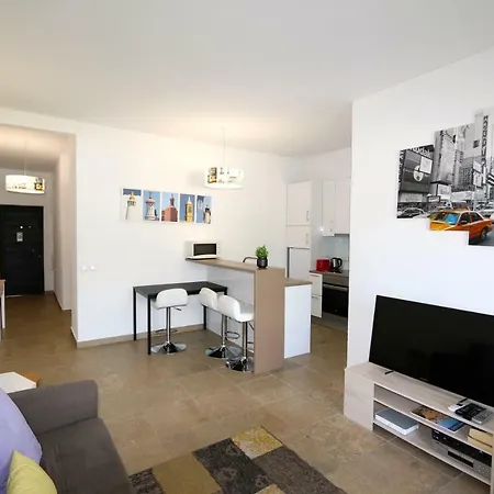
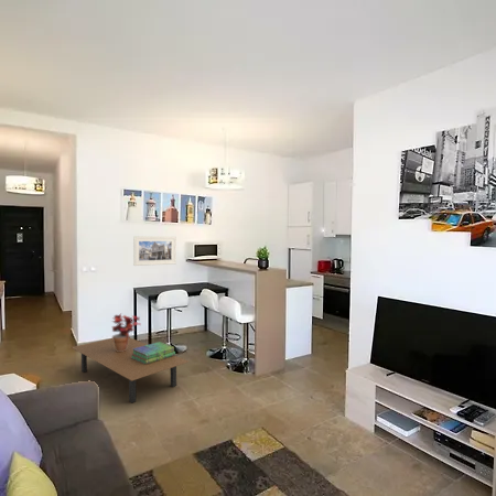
+ stack of books [131,341,176,365]
+ potted plant [110,312,142,352]
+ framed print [132,236,177,267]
+ coffee table [71,337,190,403]
